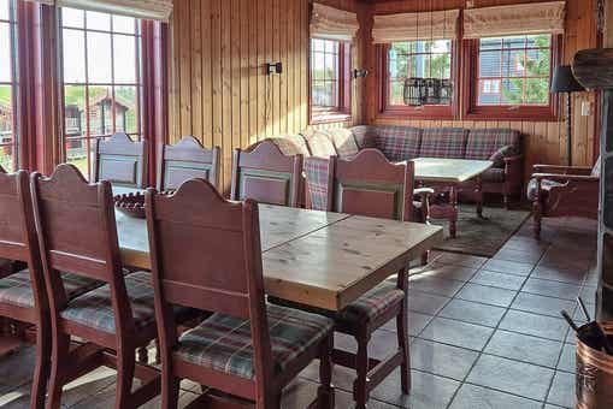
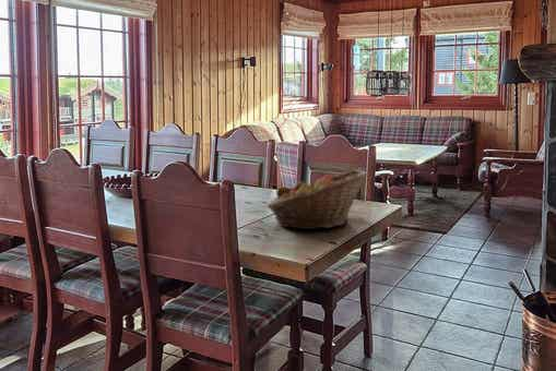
+ fruit basket [267,169,369,230]
